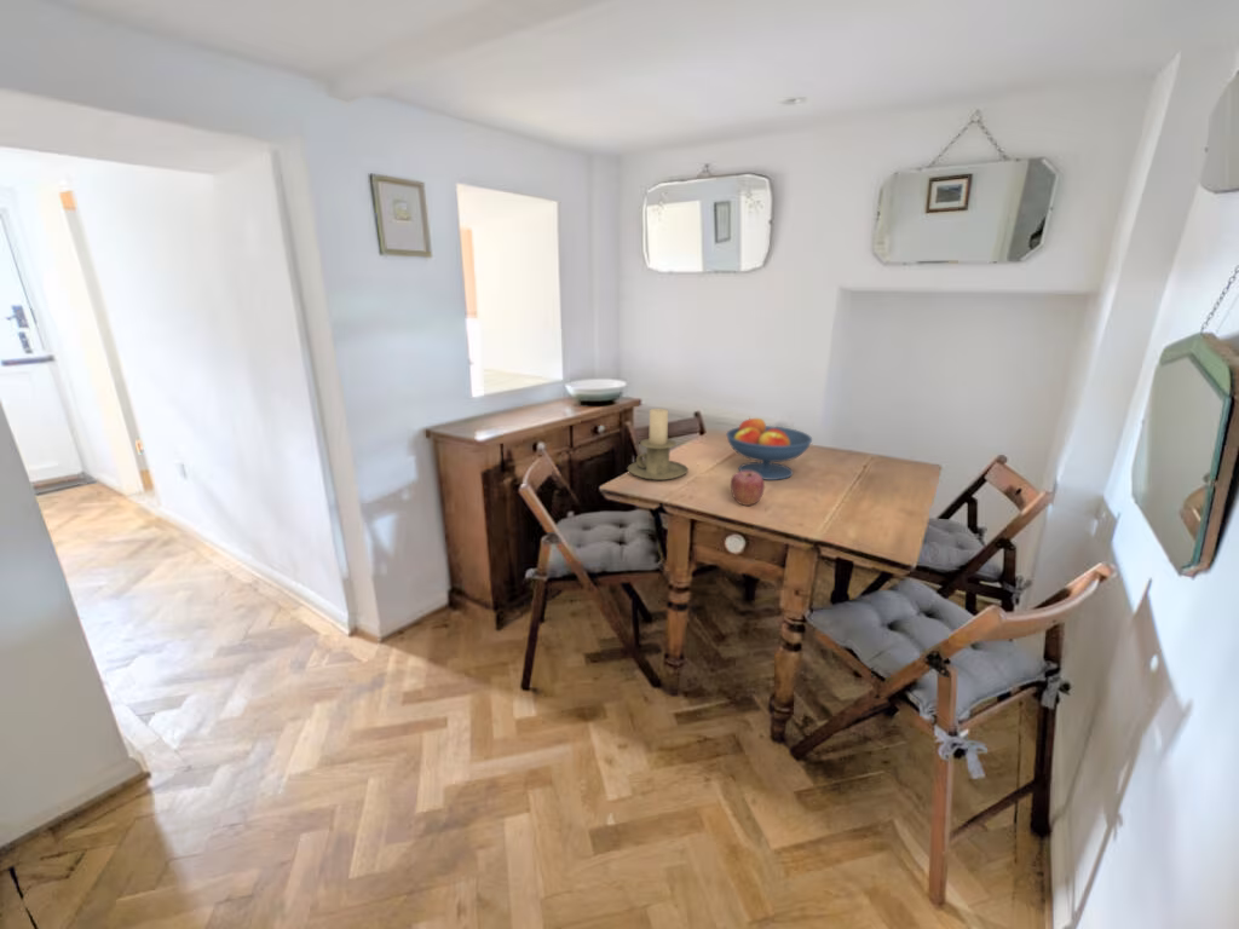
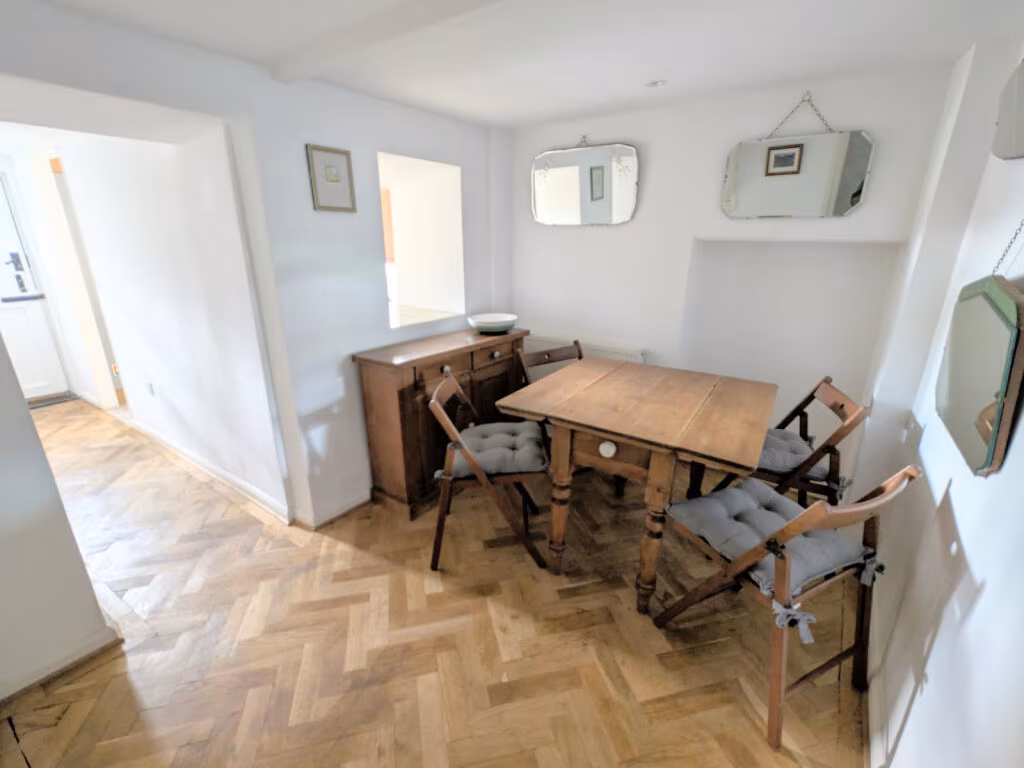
- apple [730,471,766,507]
- fruit bowl [725,415,813,481]
- candle holder [626,408,690,481]
